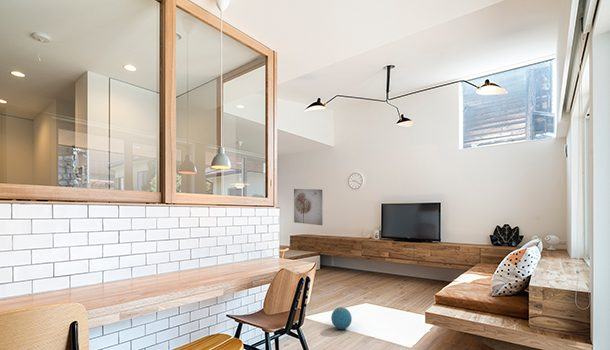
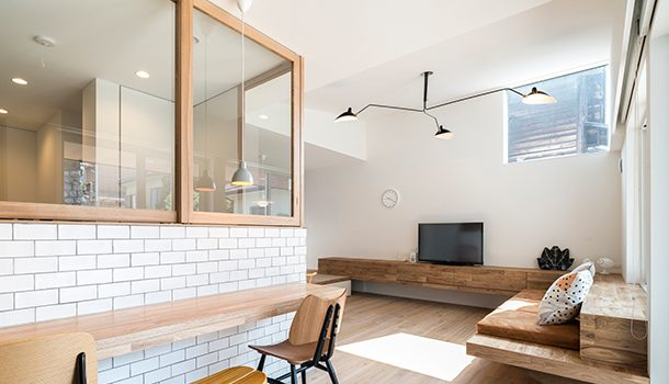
- wall art [293,188,324,226]
- ball [330,306,353,330]
